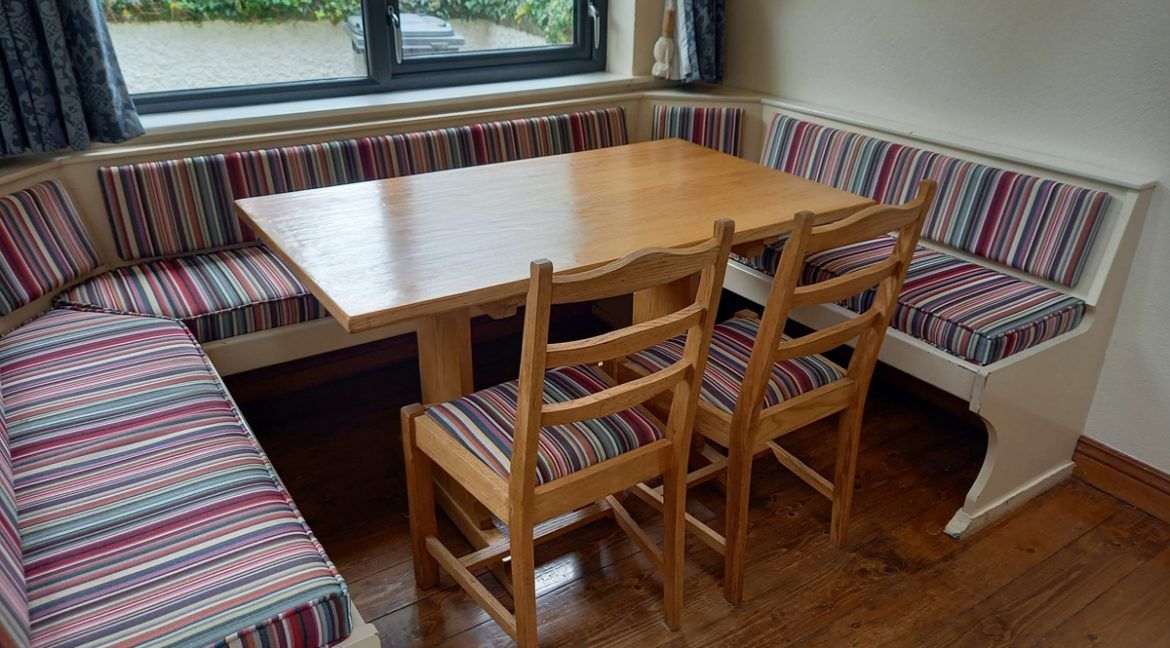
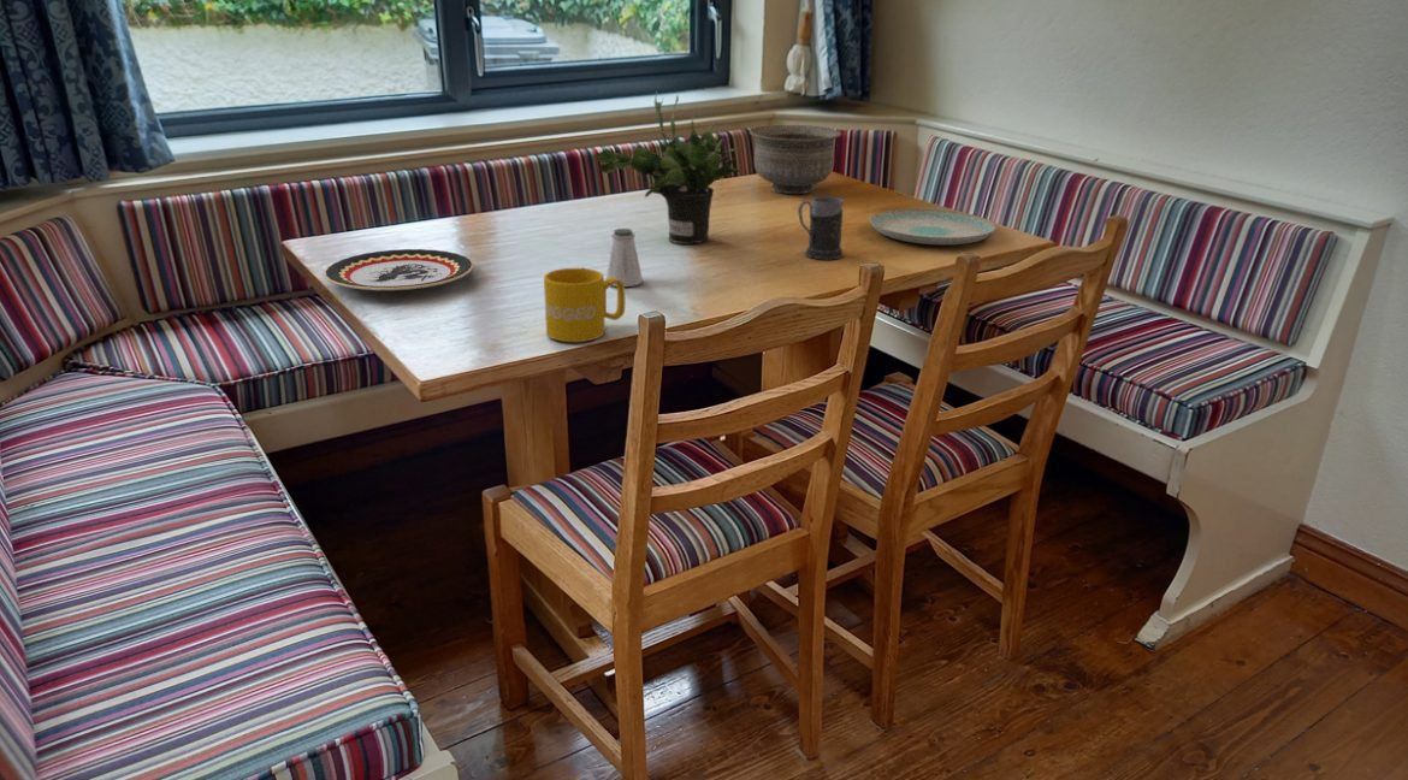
+ potted plant [596,91,744,246]
+ bowl [749,124,842,195]
+ mug [543,267,626,343]
+ plate [868,207,998,246]
+ plate [323,248,475,291]
+ mug [797,195,845,260]
+ saltshaker [604,228,644,288]
